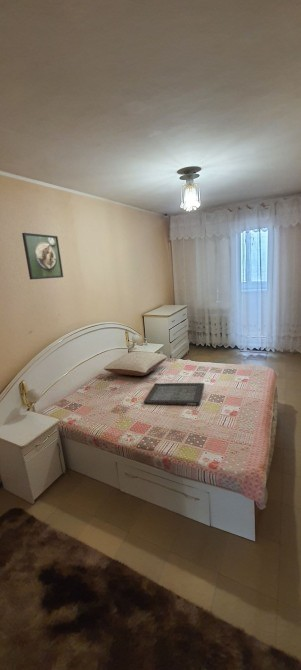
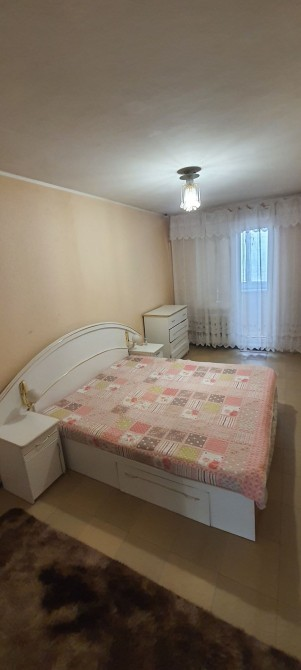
- pillow [103,351,168,377]
- serving tray [143,382,205,406]
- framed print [21,232,64,281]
